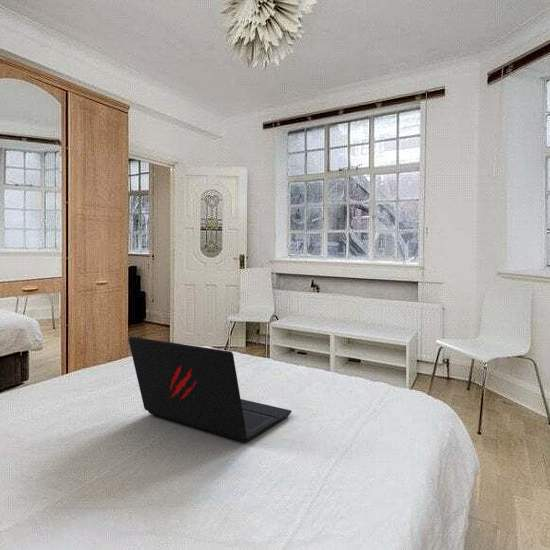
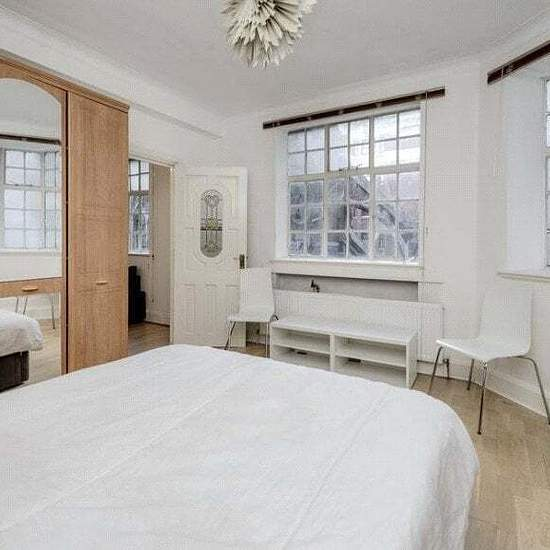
- laptop [128,336,293,443]
